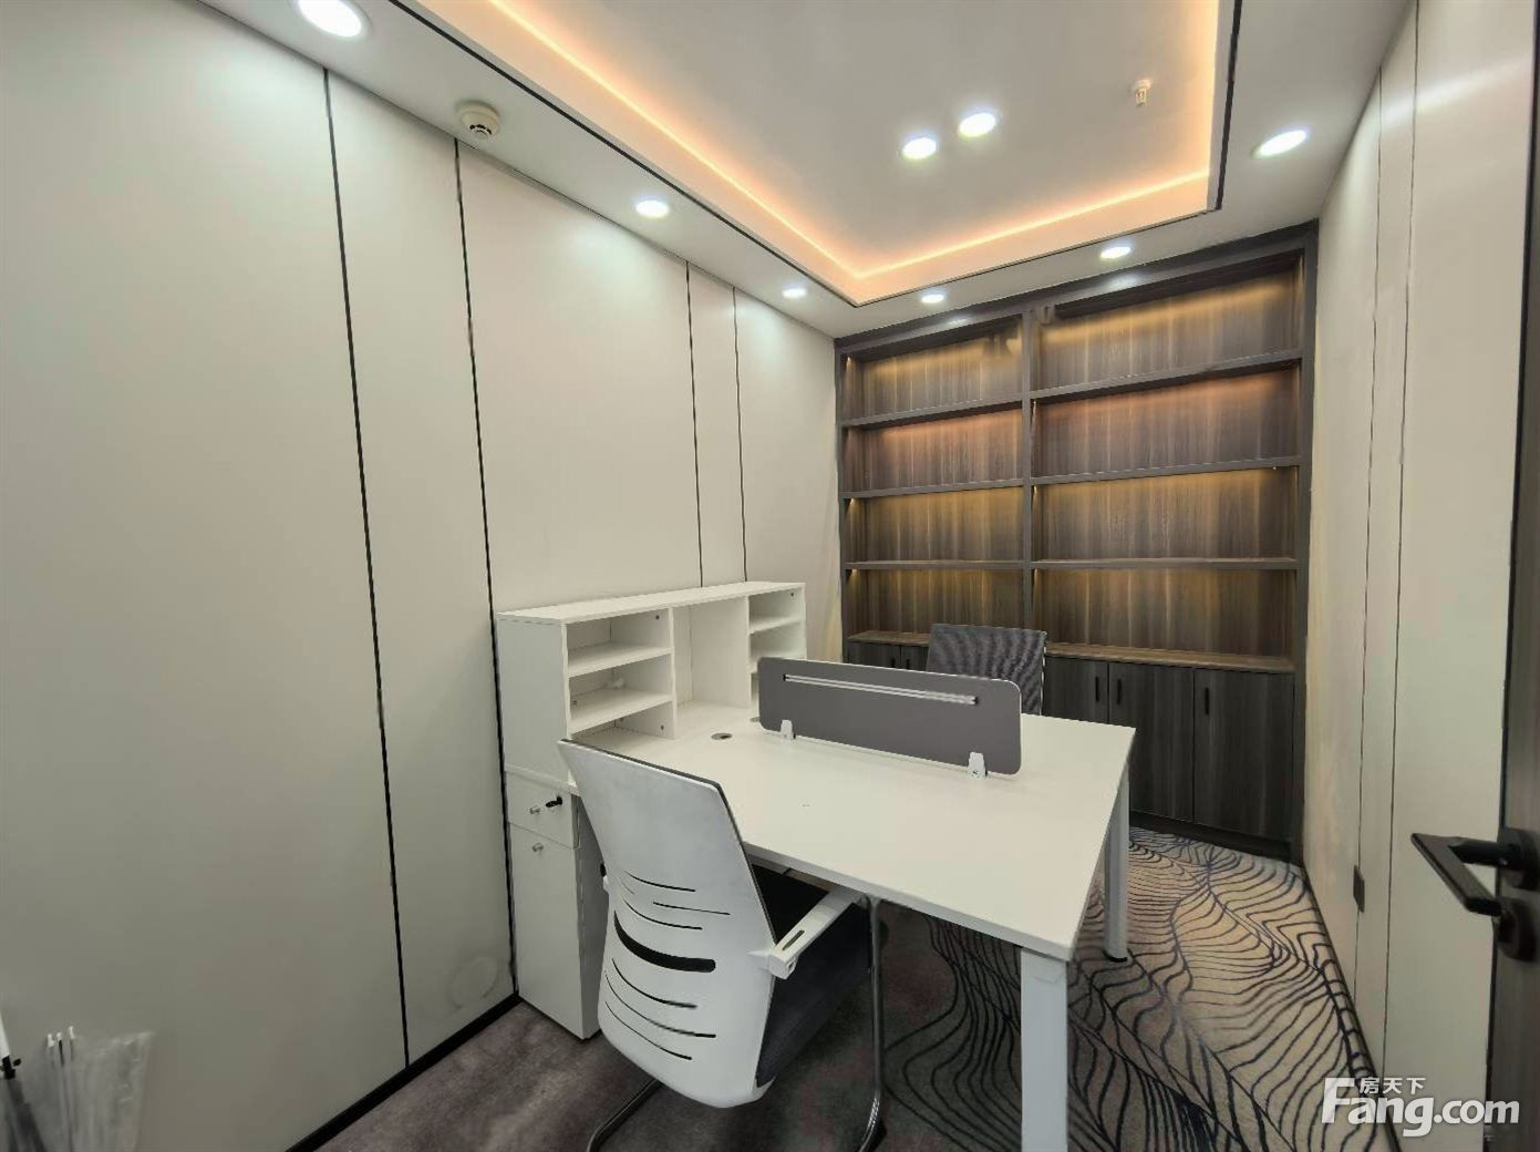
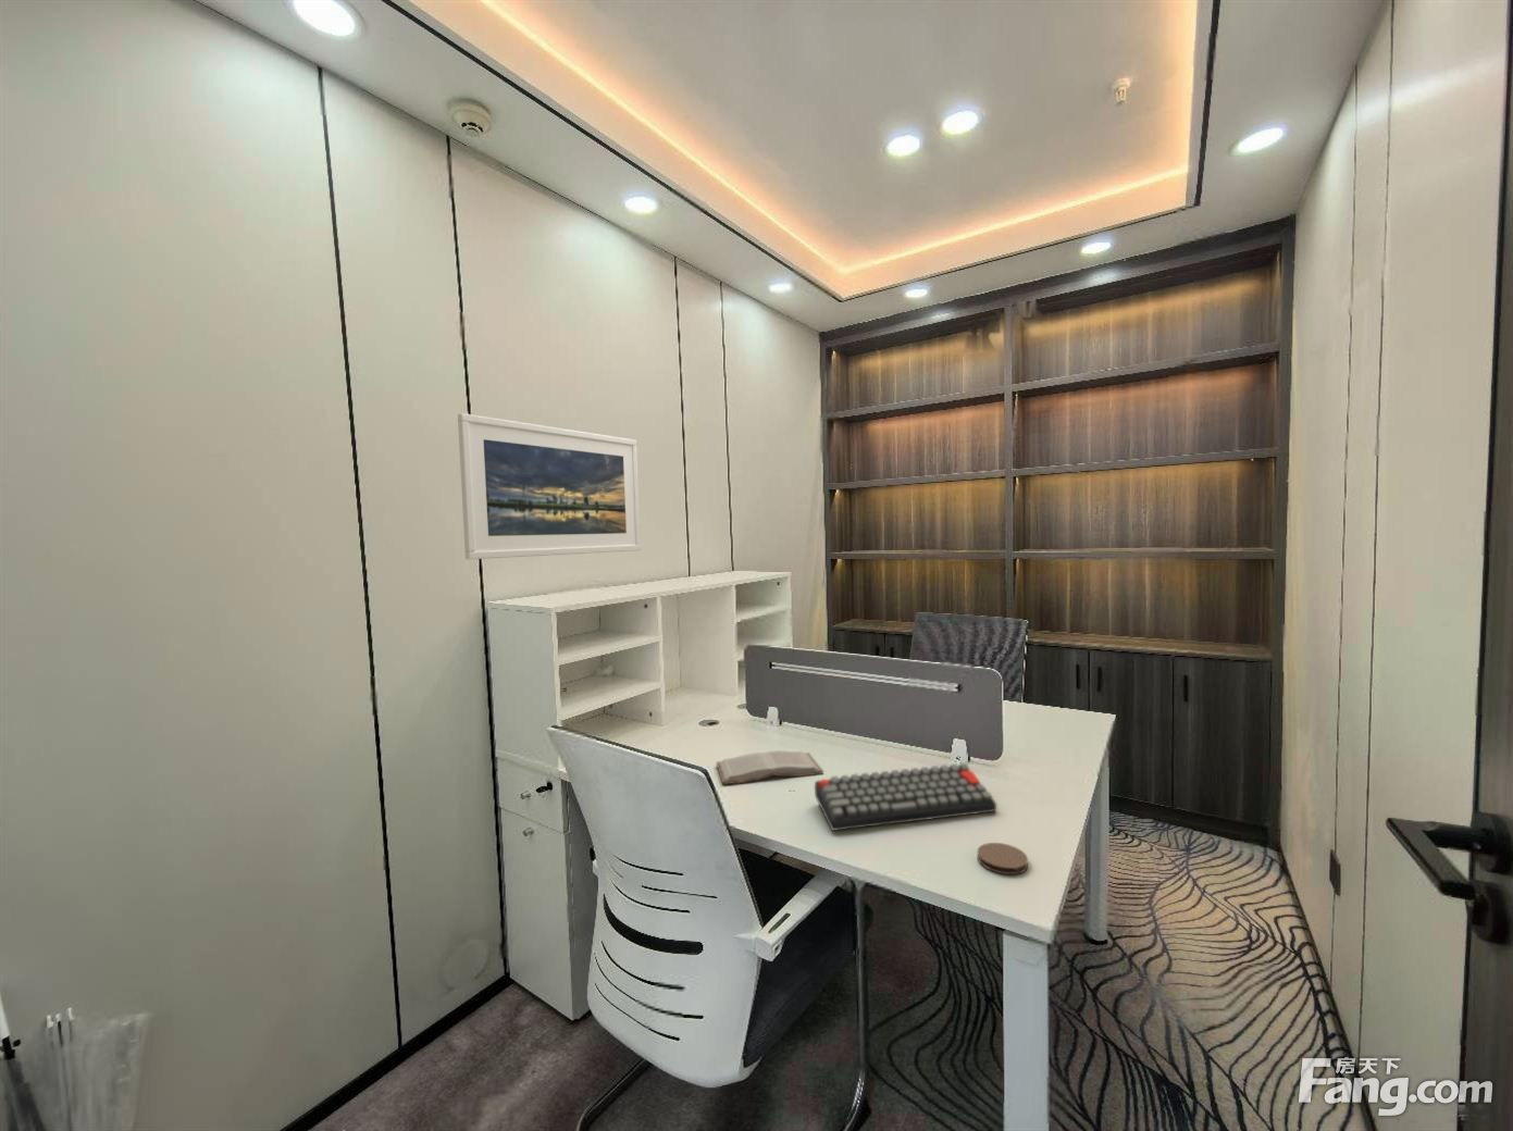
+ coaster [977,842,1029,876]
+ book [715,750,825,785]
+ keyboard [814,763,997,832]
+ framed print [456,412,642,560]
